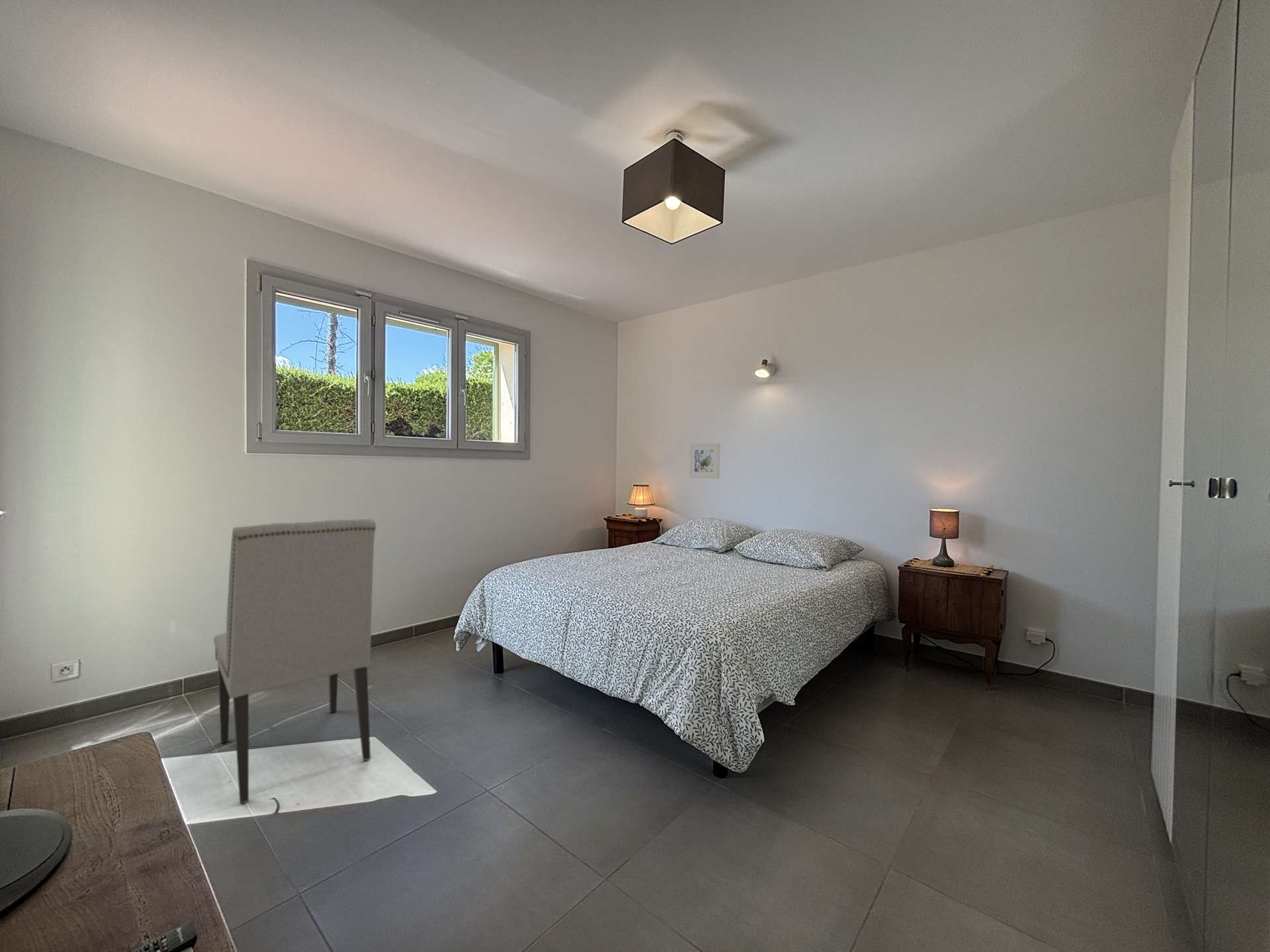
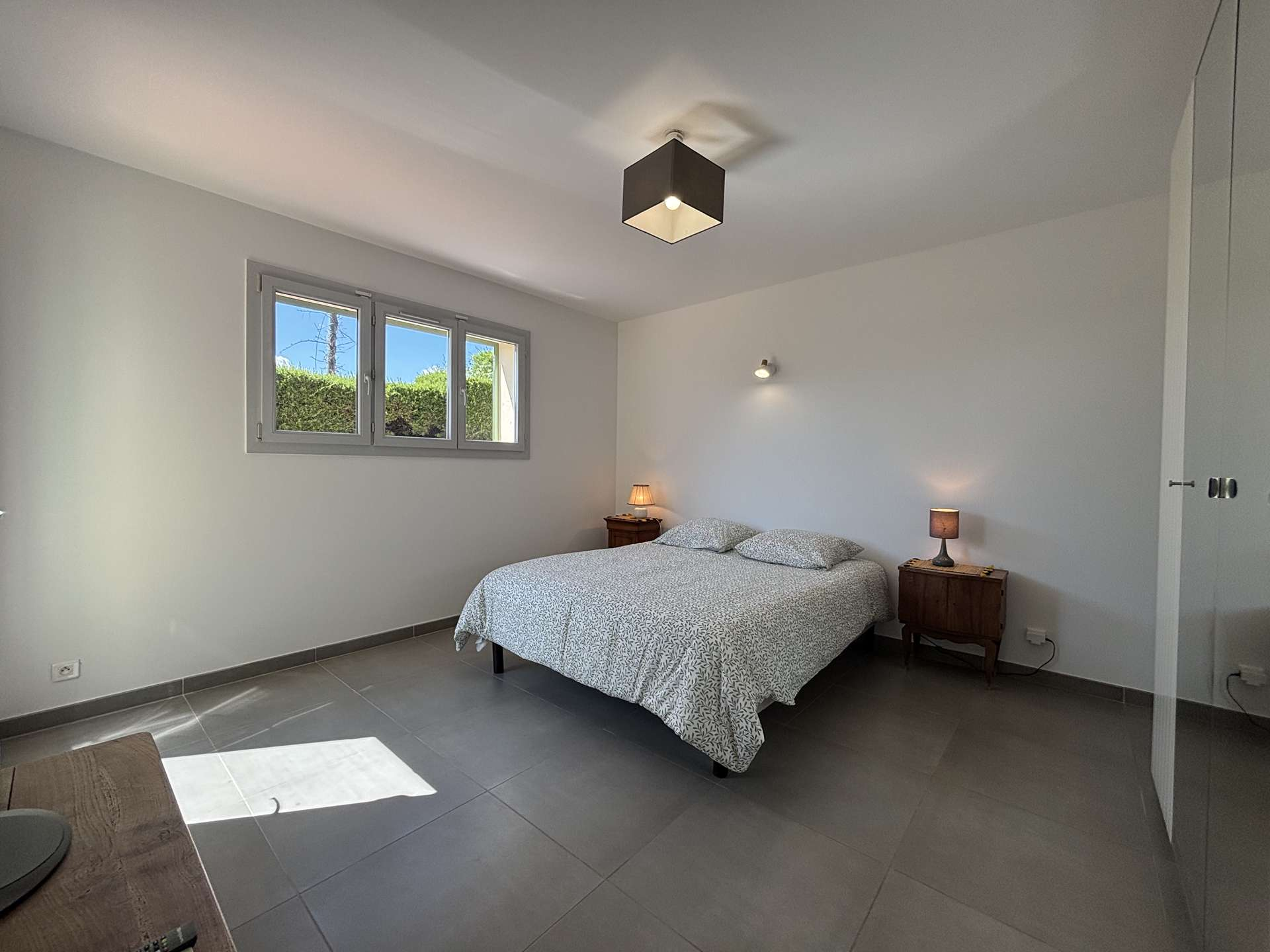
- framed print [689,442,720,479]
- chair [213,518,377,805]
